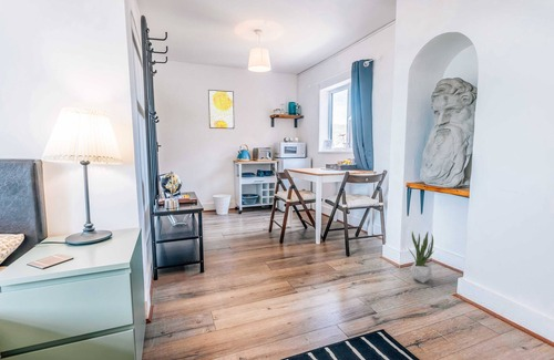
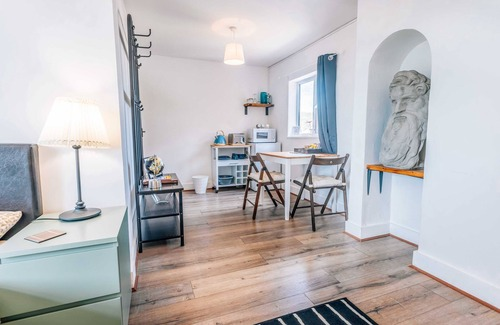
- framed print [207,89,235,130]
- potted plant [408,230,435,285]
